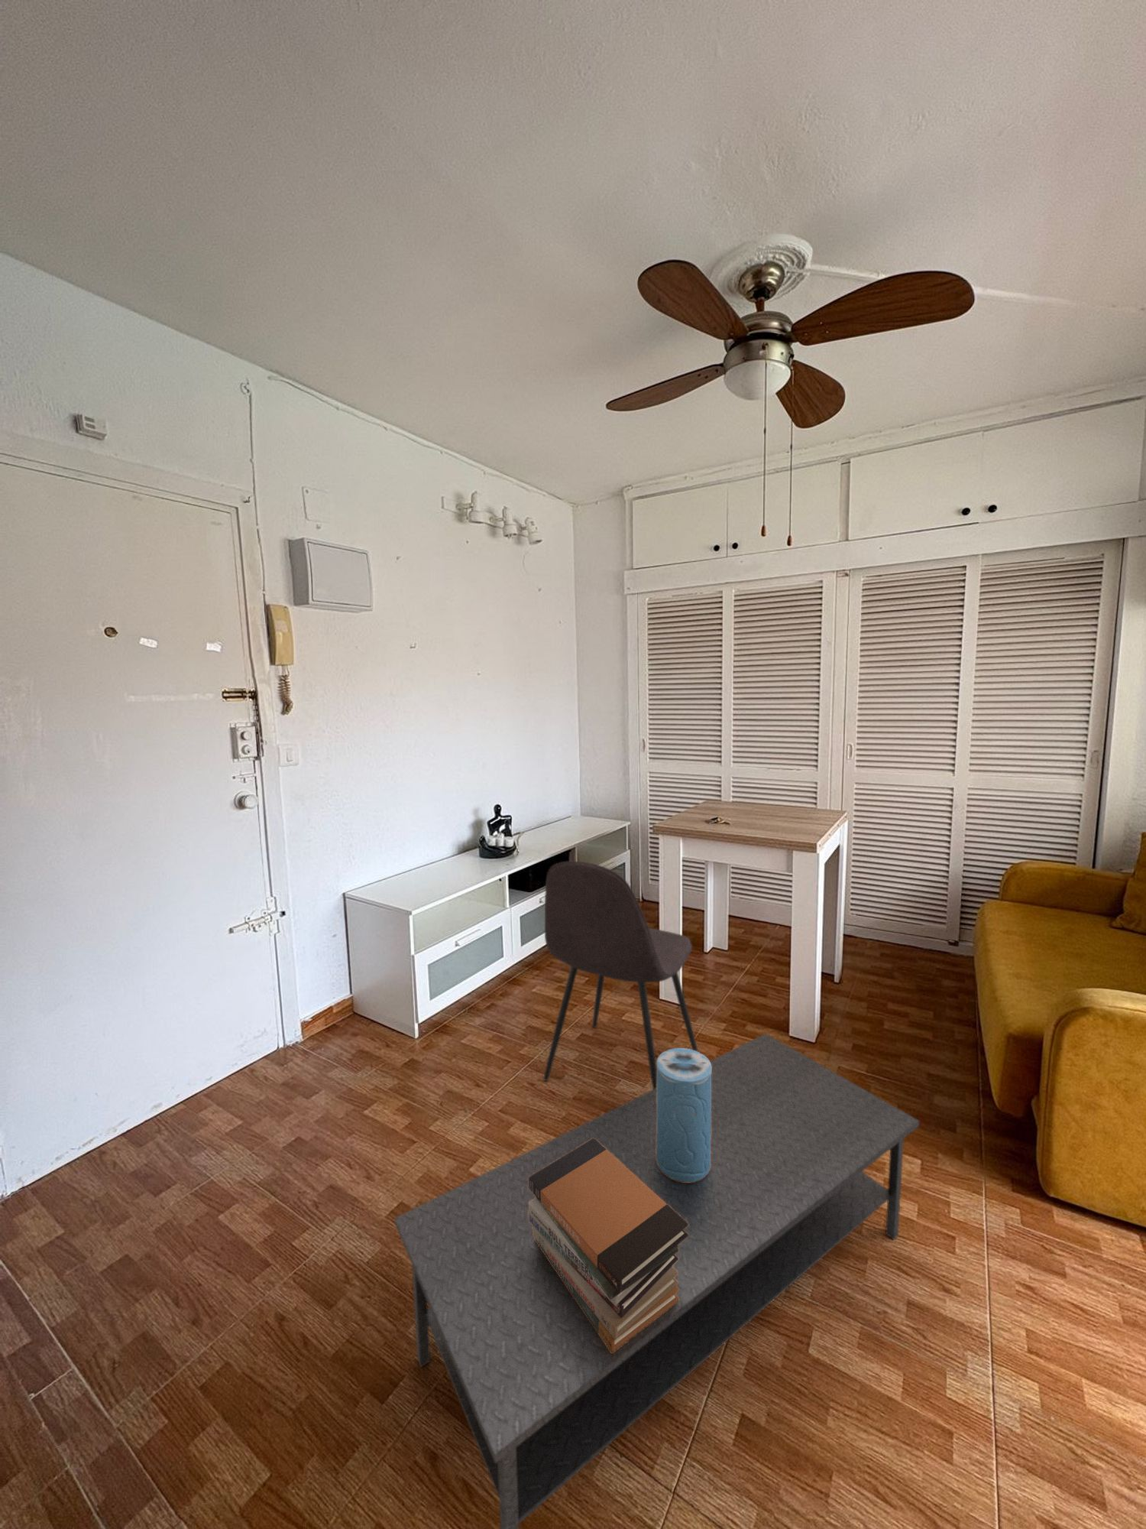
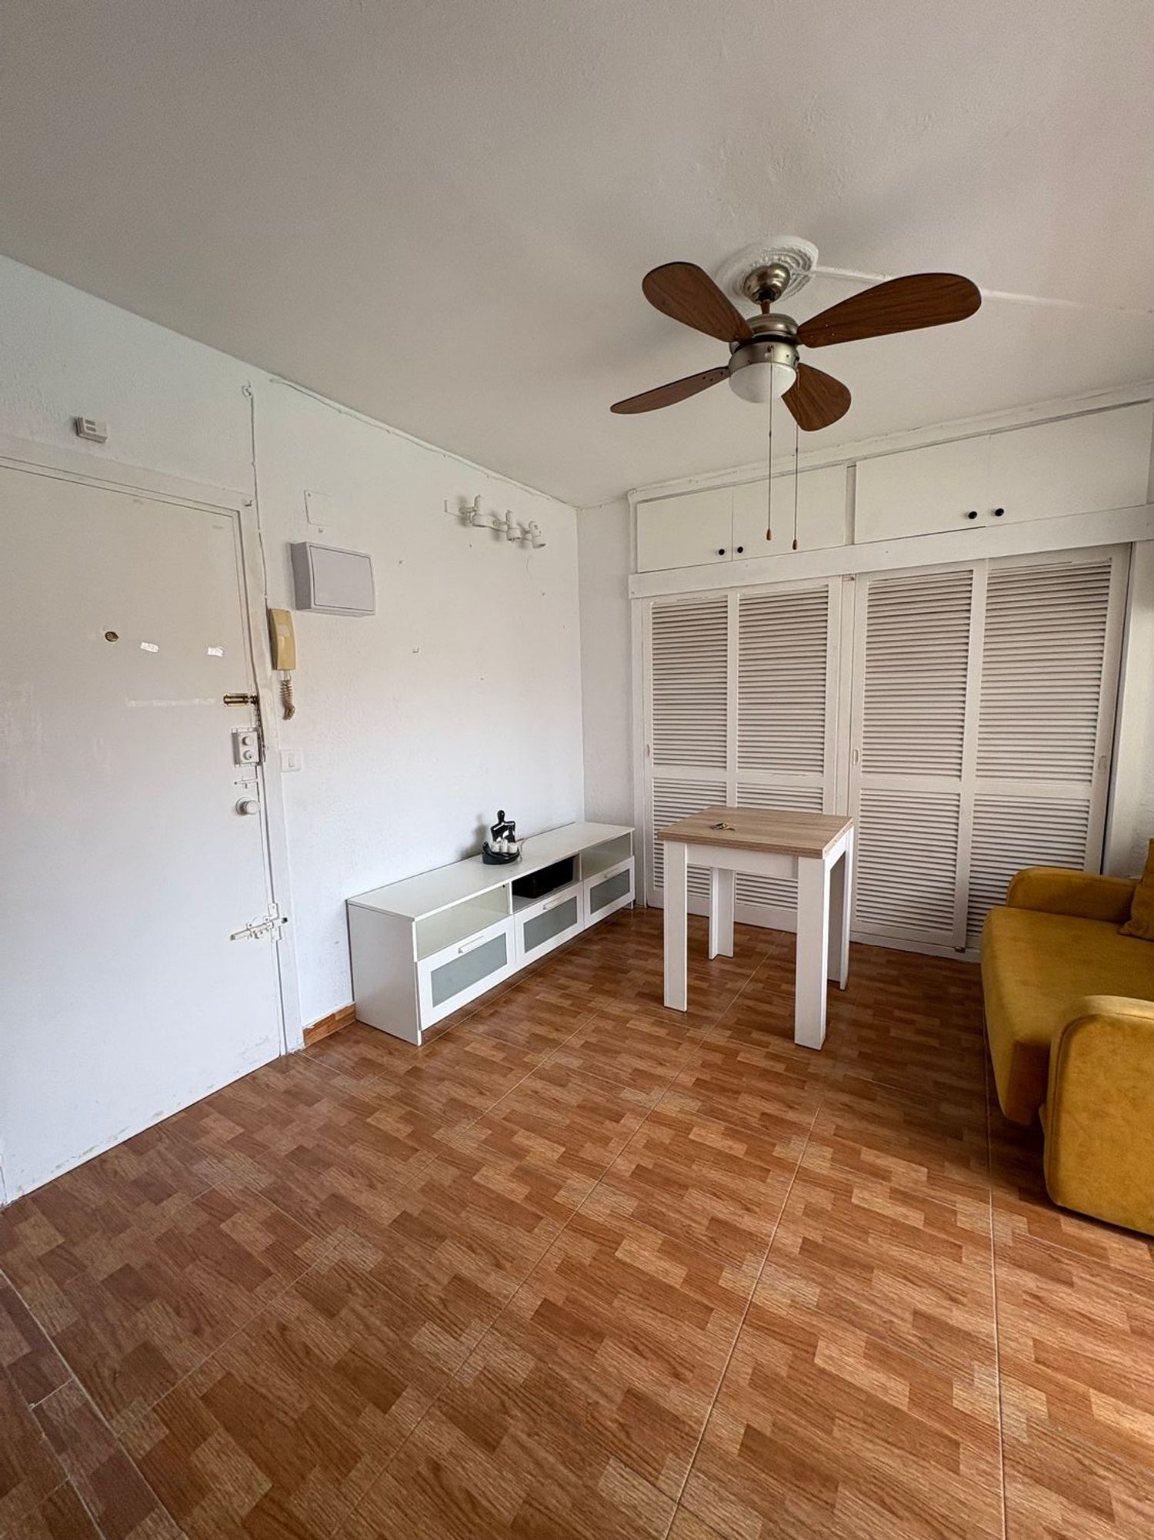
- chair [543,861,699,1090]
- coffee table [394,1033,920,1529]
- decorative vase [656,1047,713,1182]
- book stack [528,1139,689,1352]
